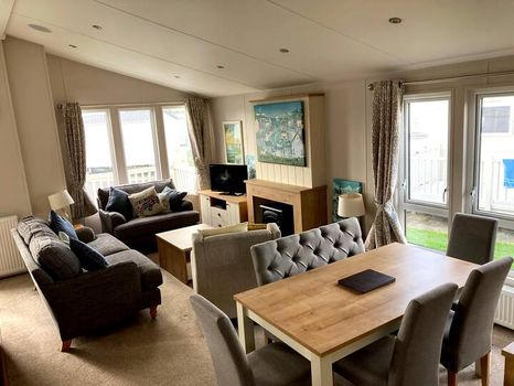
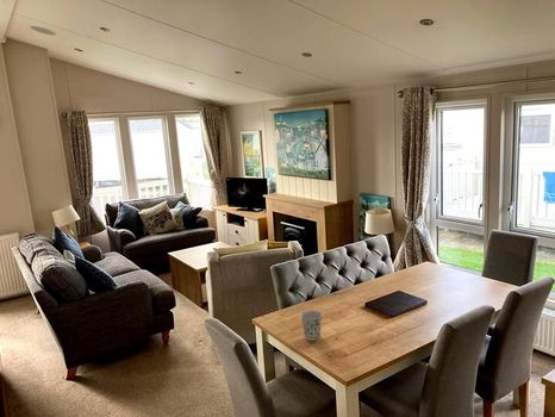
+ cup [299,310,323,342]
